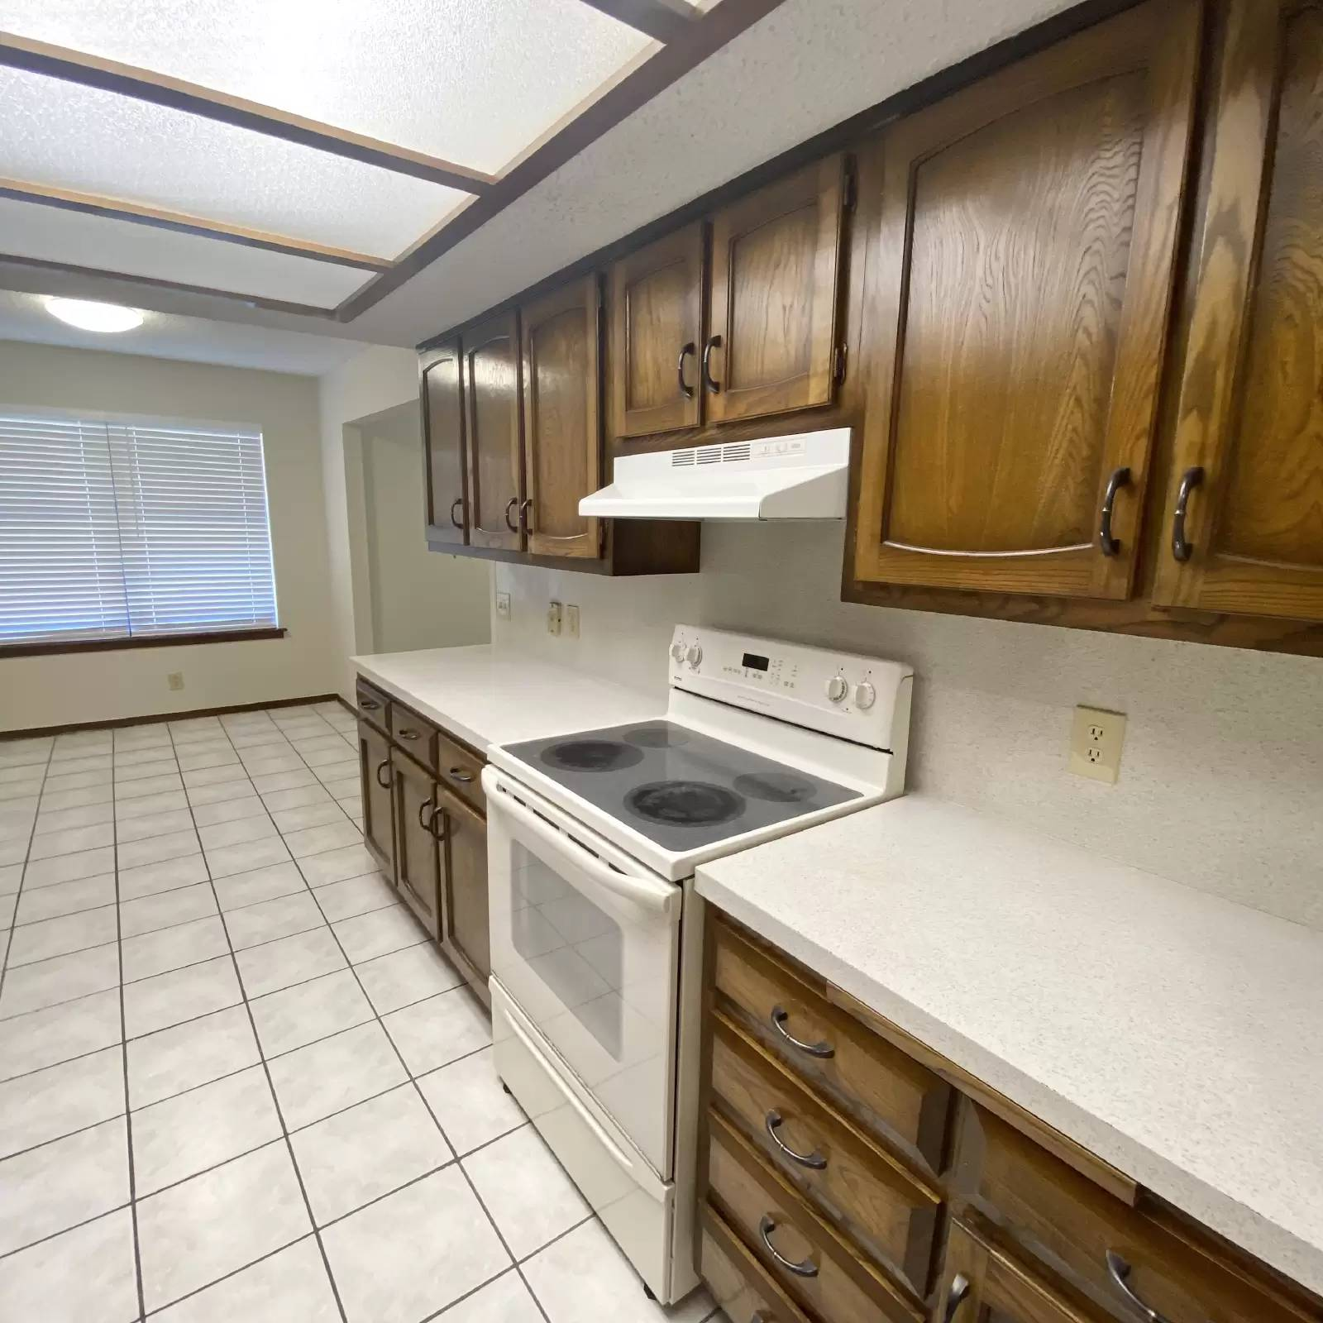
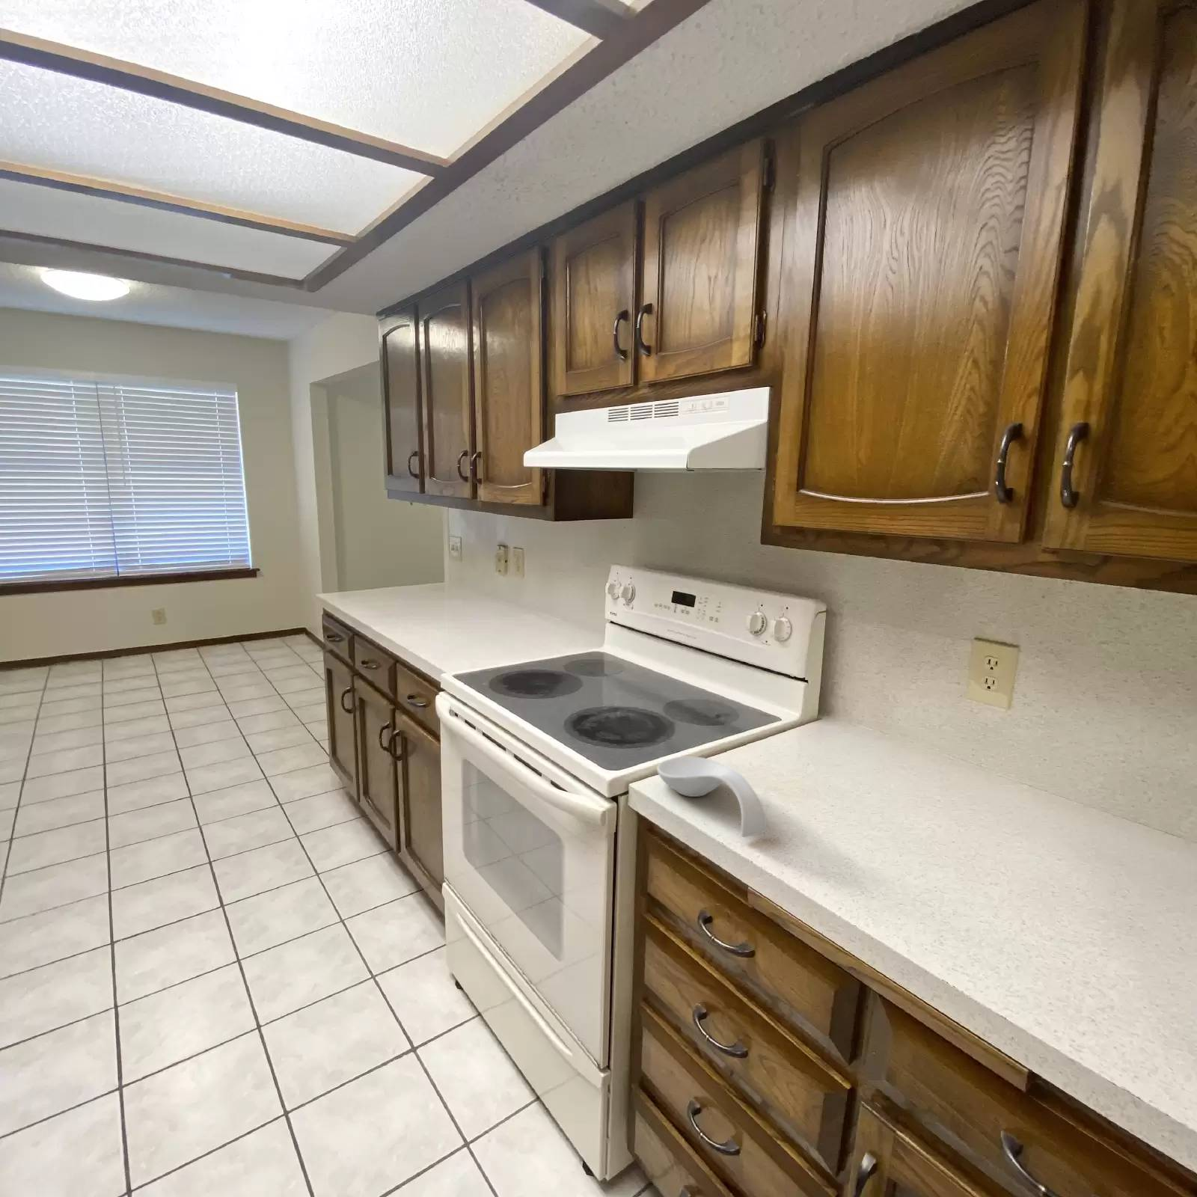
+ spoon rest [657,755,767,837]
